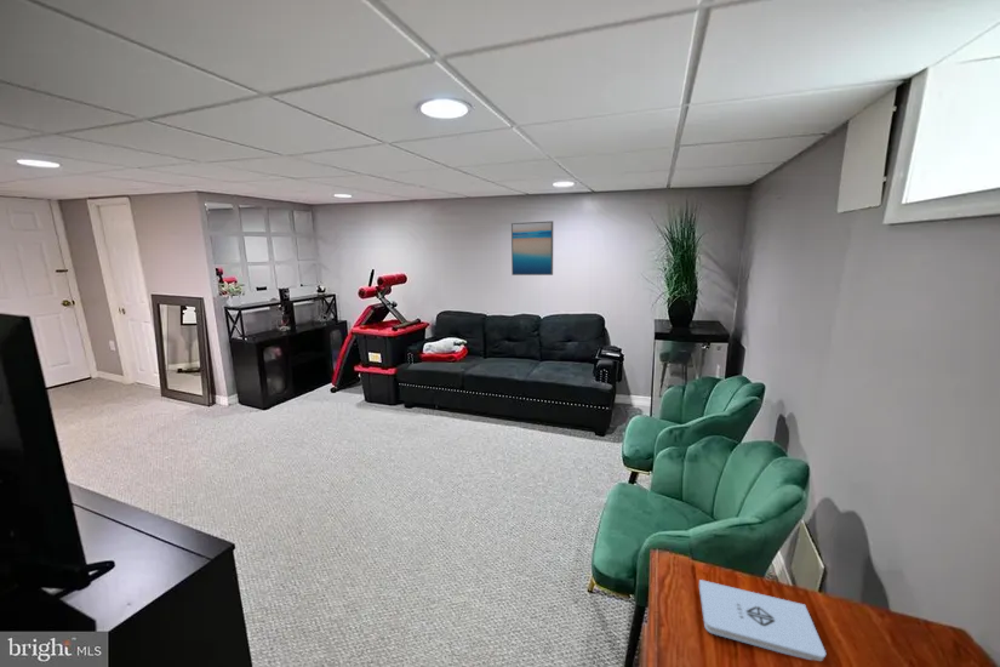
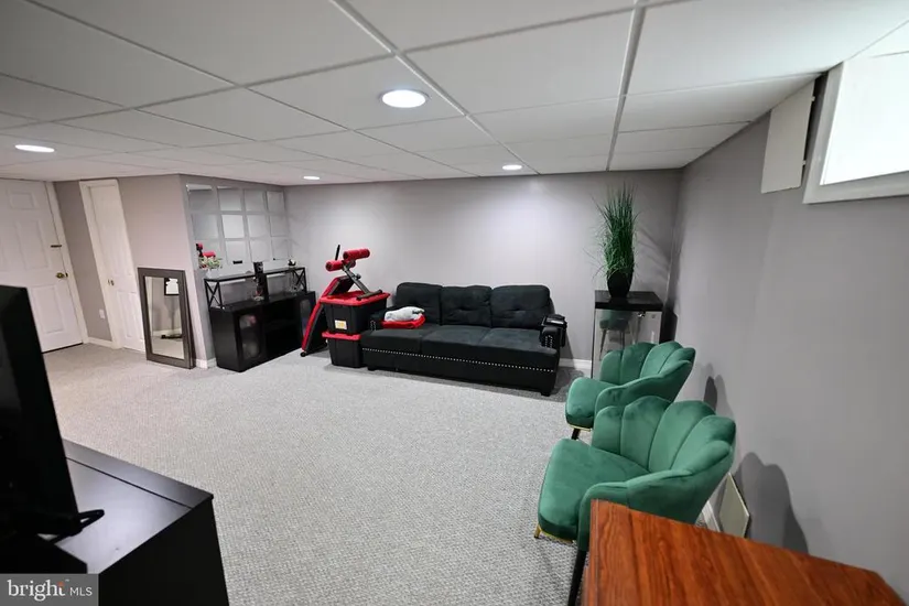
- wall art [510,220,554,277]
- notepad [698,578,827,662]
